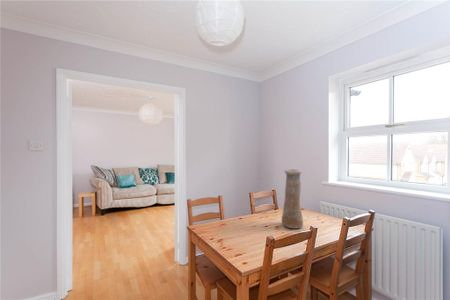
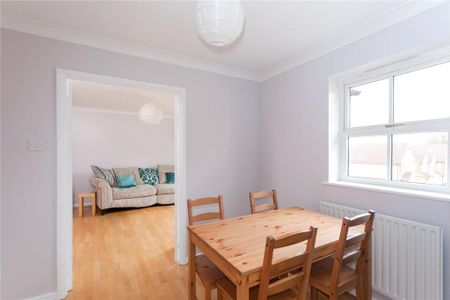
- vase [281,169,304,229]
